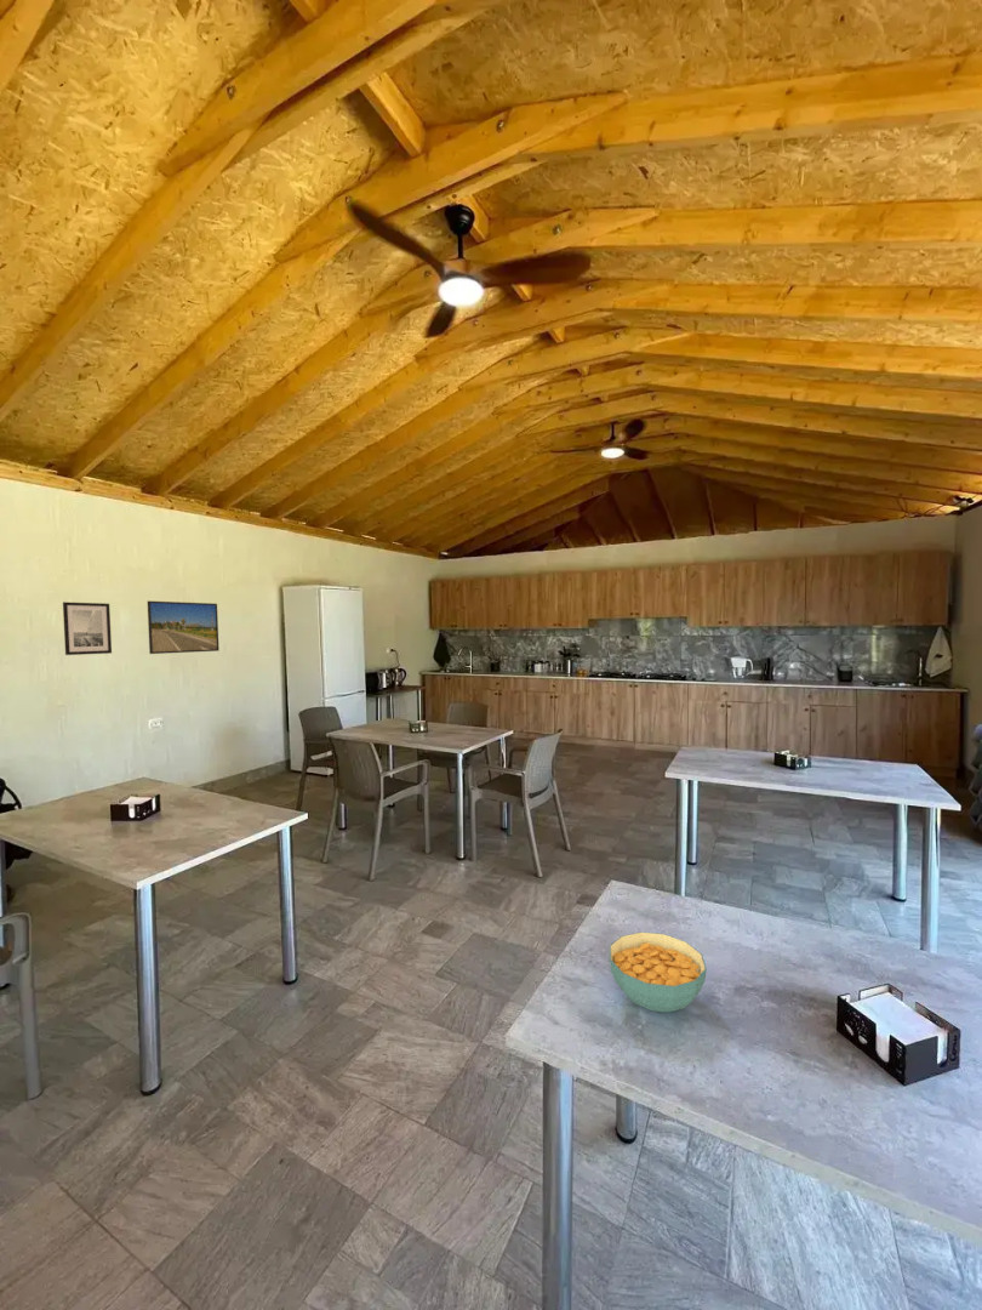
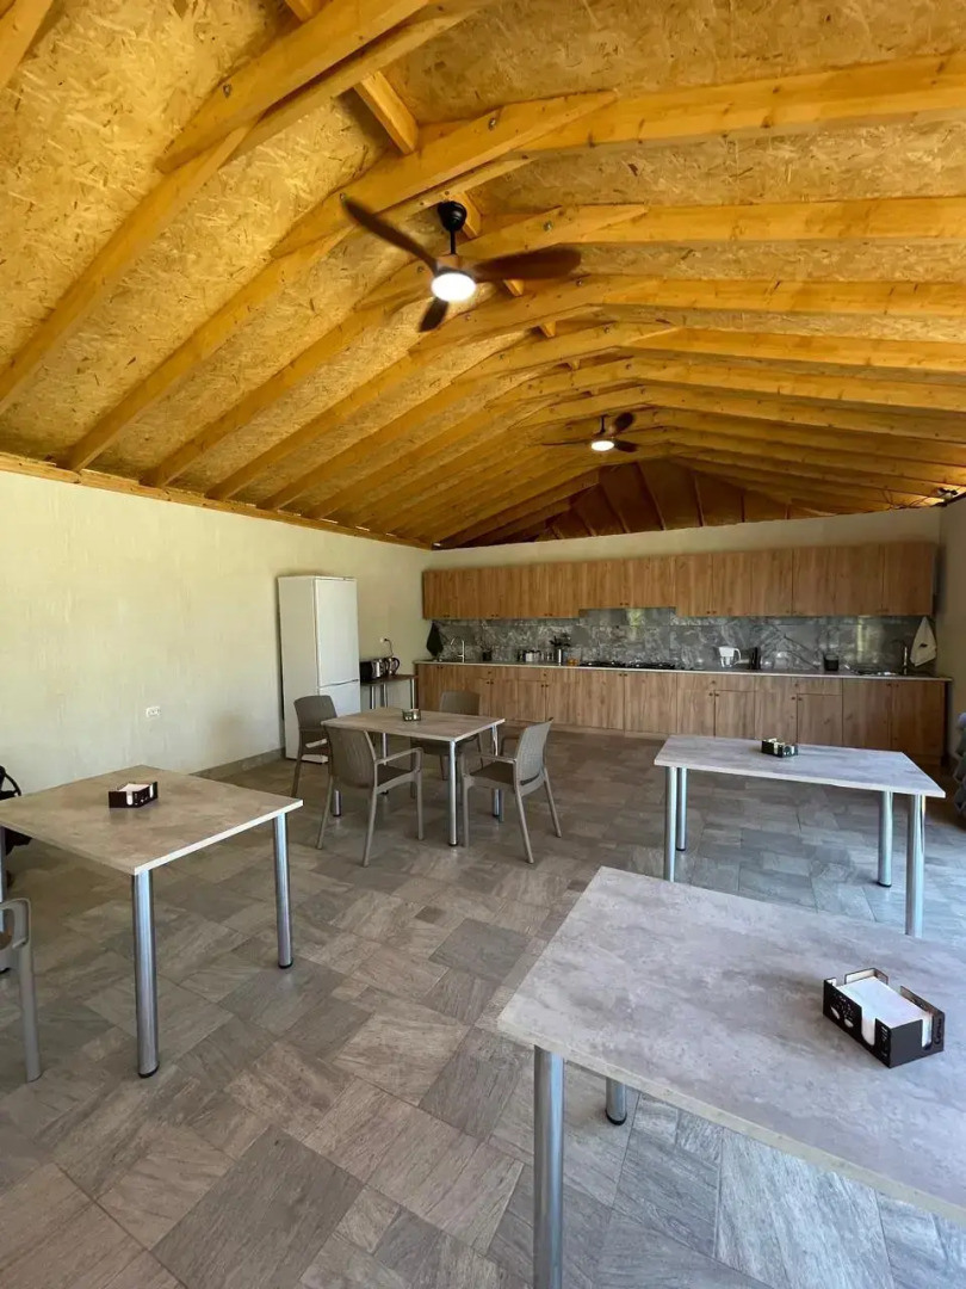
- cereal bowl [609,930,708,1014]
- wall art [62,600,113,656]
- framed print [147,600,221,655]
